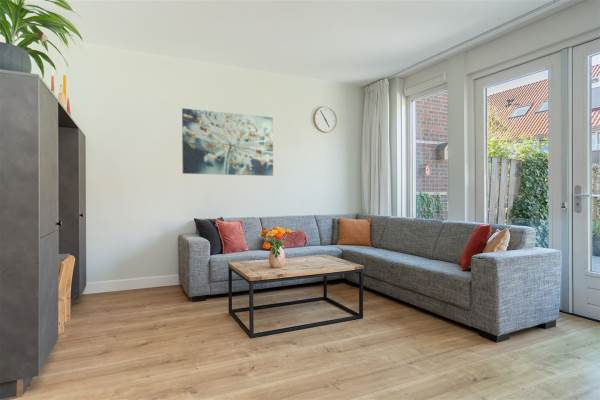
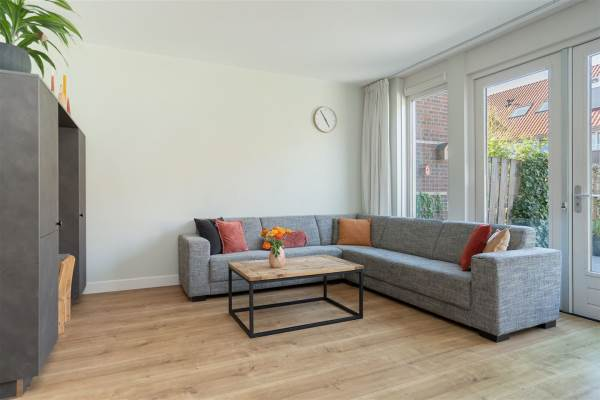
- wall art [181,107,274,177]
